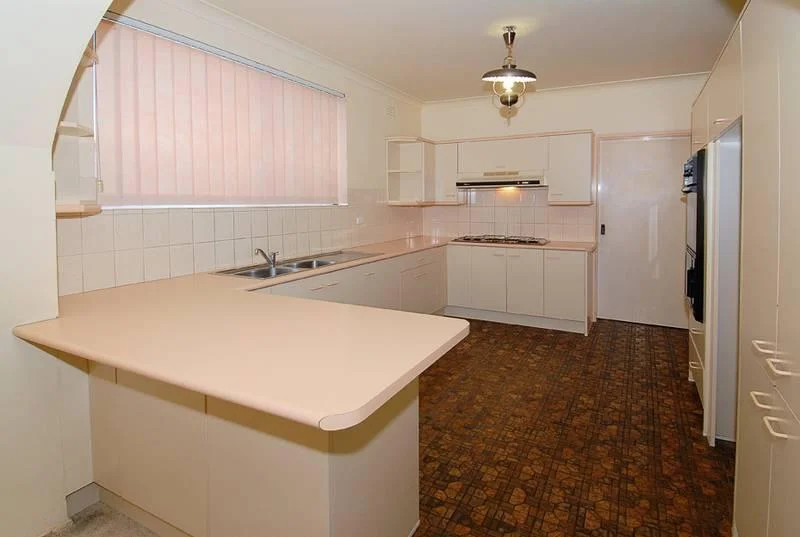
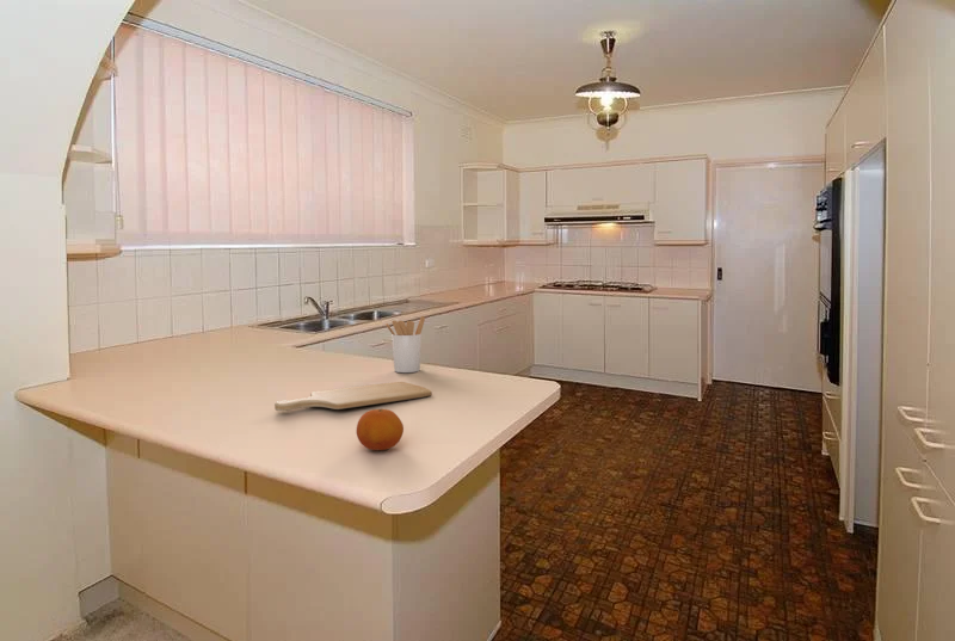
+ fruit [356,408,405,451]
+ utensil holder [384,315,426,374]
+ chopping board [273,381,433,412]
